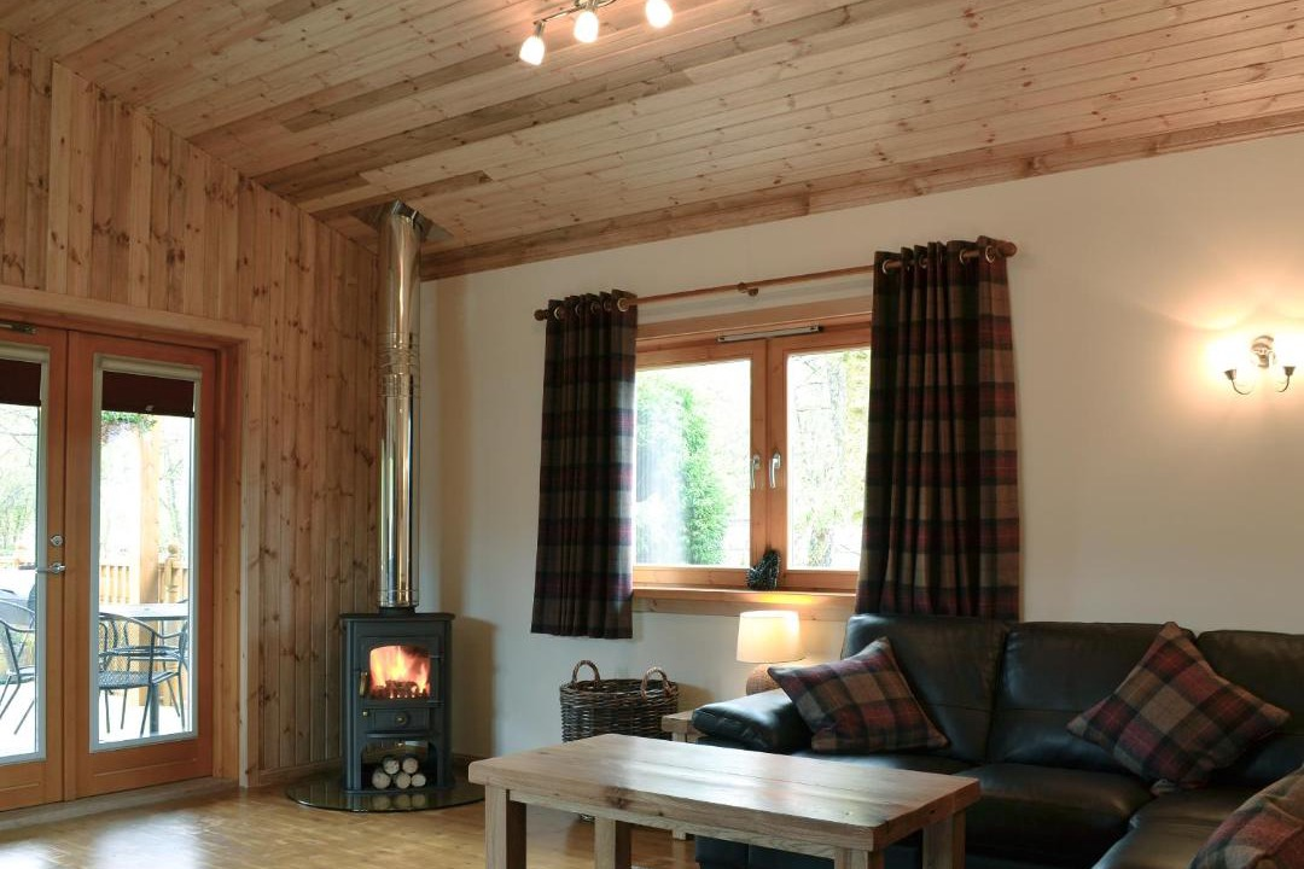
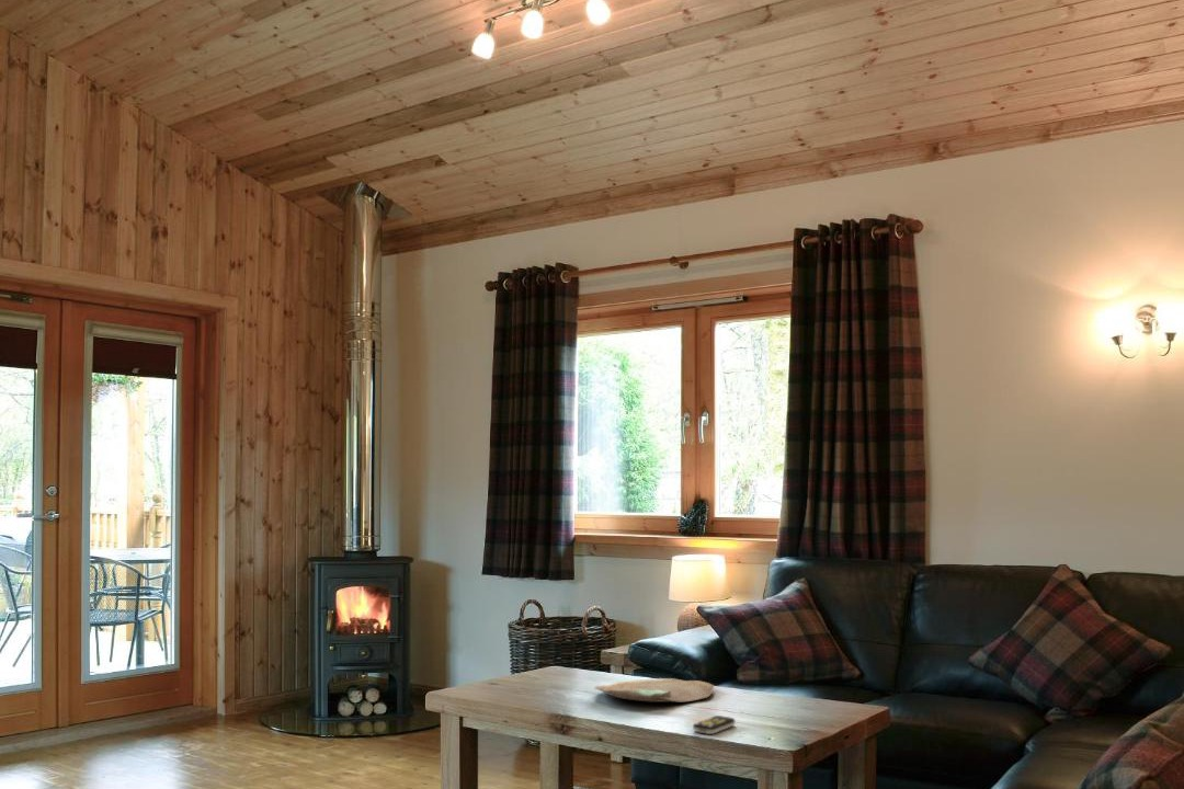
+ decorative bowl [594,677,715,704]
+ remote control [692,714,737,735]
